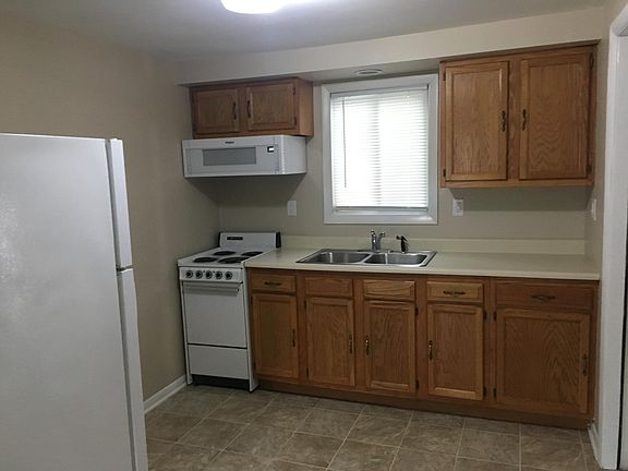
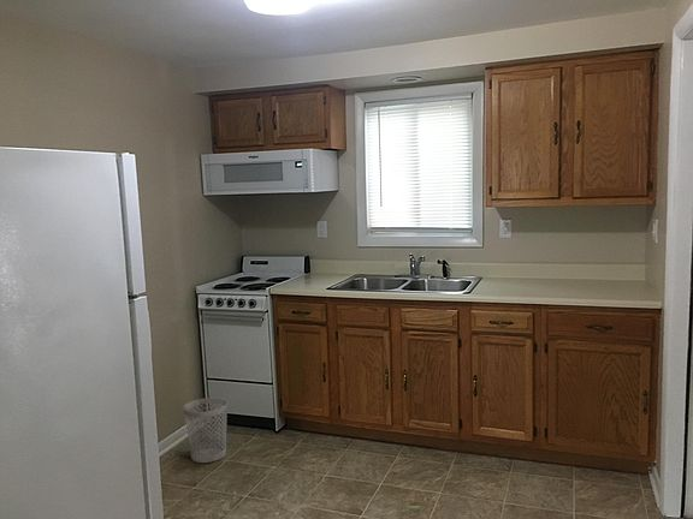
+ wastebasket [183,396,229,464]
